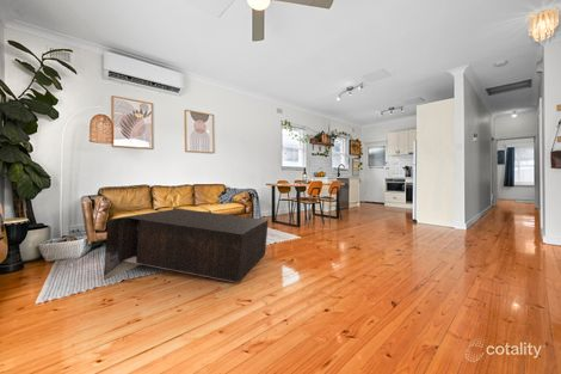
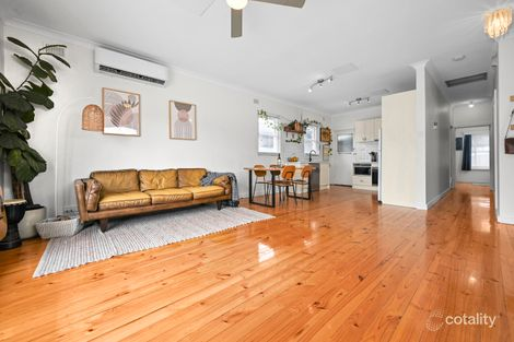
- coffee table [103,207,270,283]
